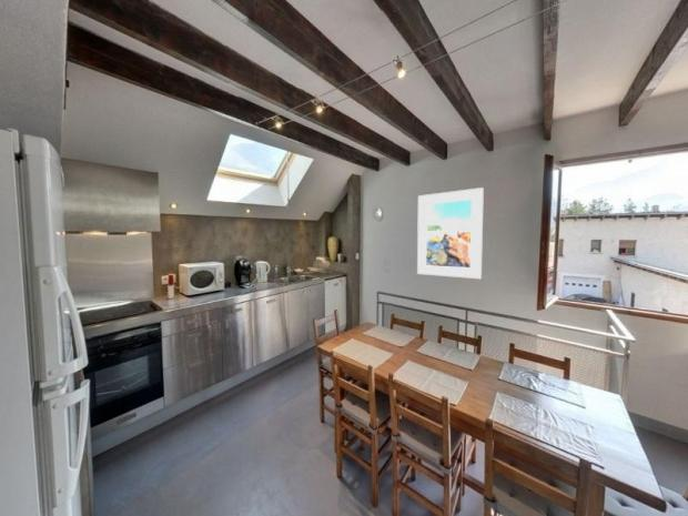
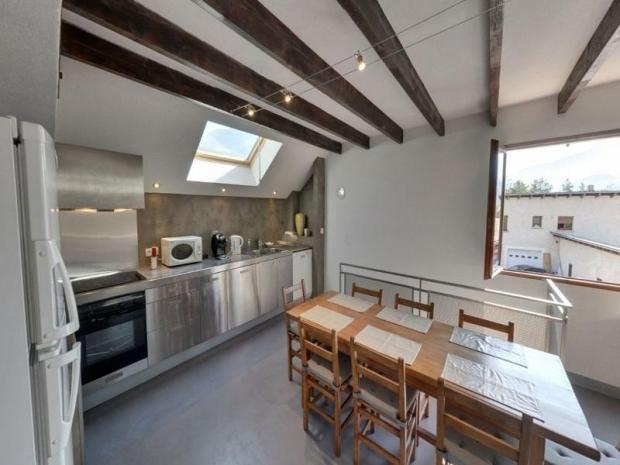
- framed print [416,186,485,280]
